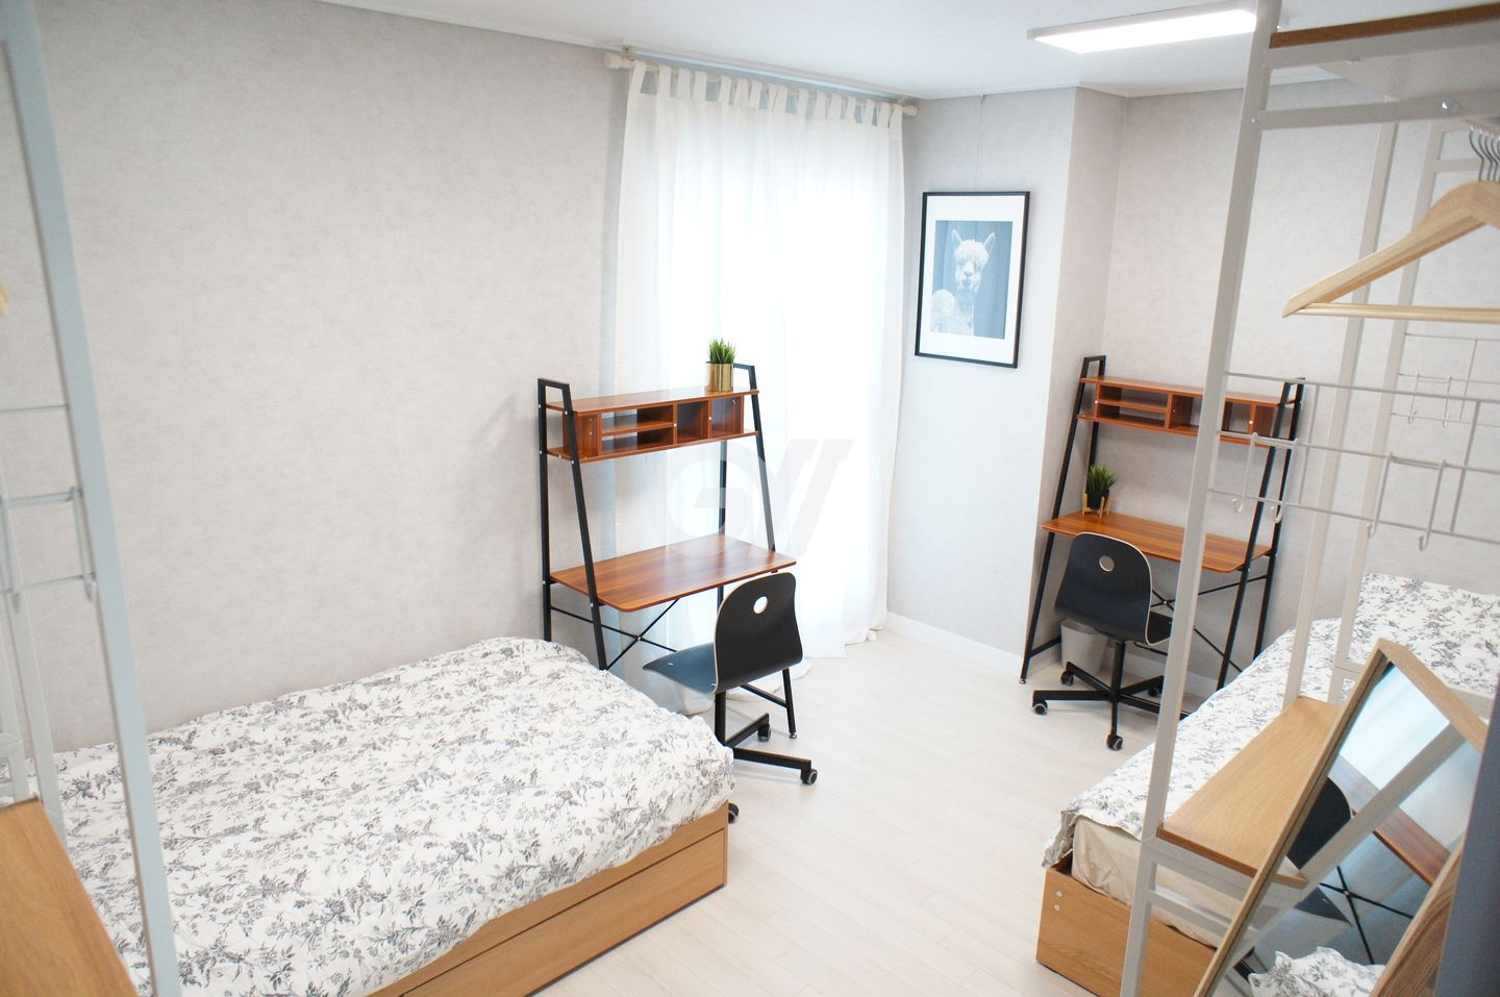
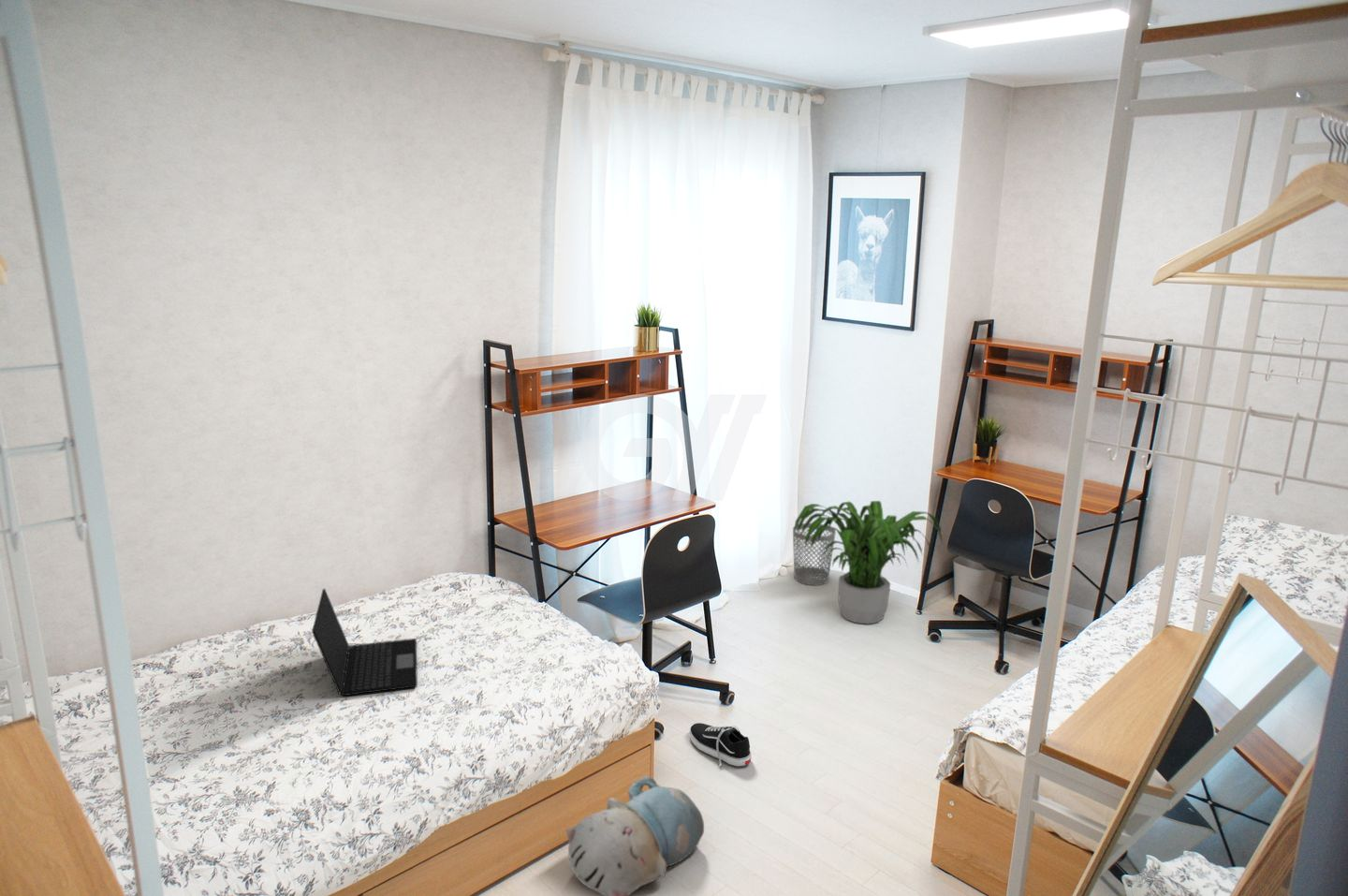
+ shoe [689,722,753,768]
+ potted plant [794,500,944,625]
+ plush toy [565,775,705,896]
+ wastebasket [792,522,837,586]
+ laptop [311,587,418,697]
